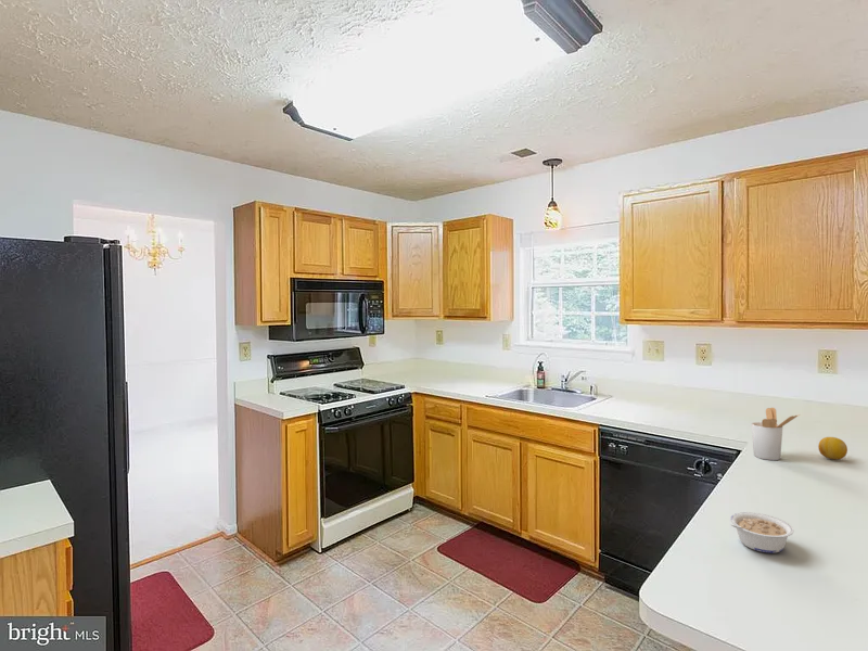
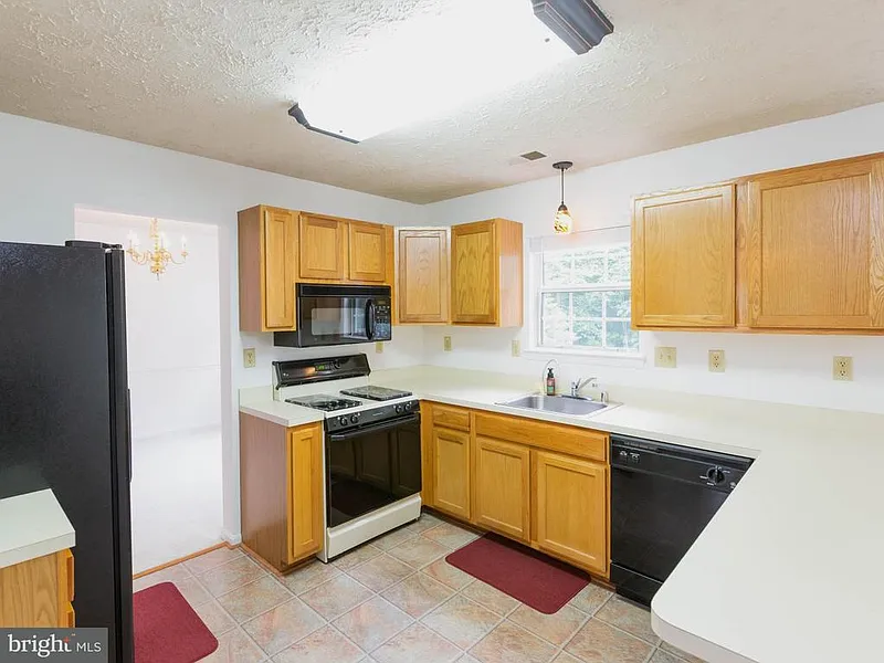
- fruit [817,436,848,461]
- utensil holder [751,407,801,461]
- legume [729,511,795,554]
